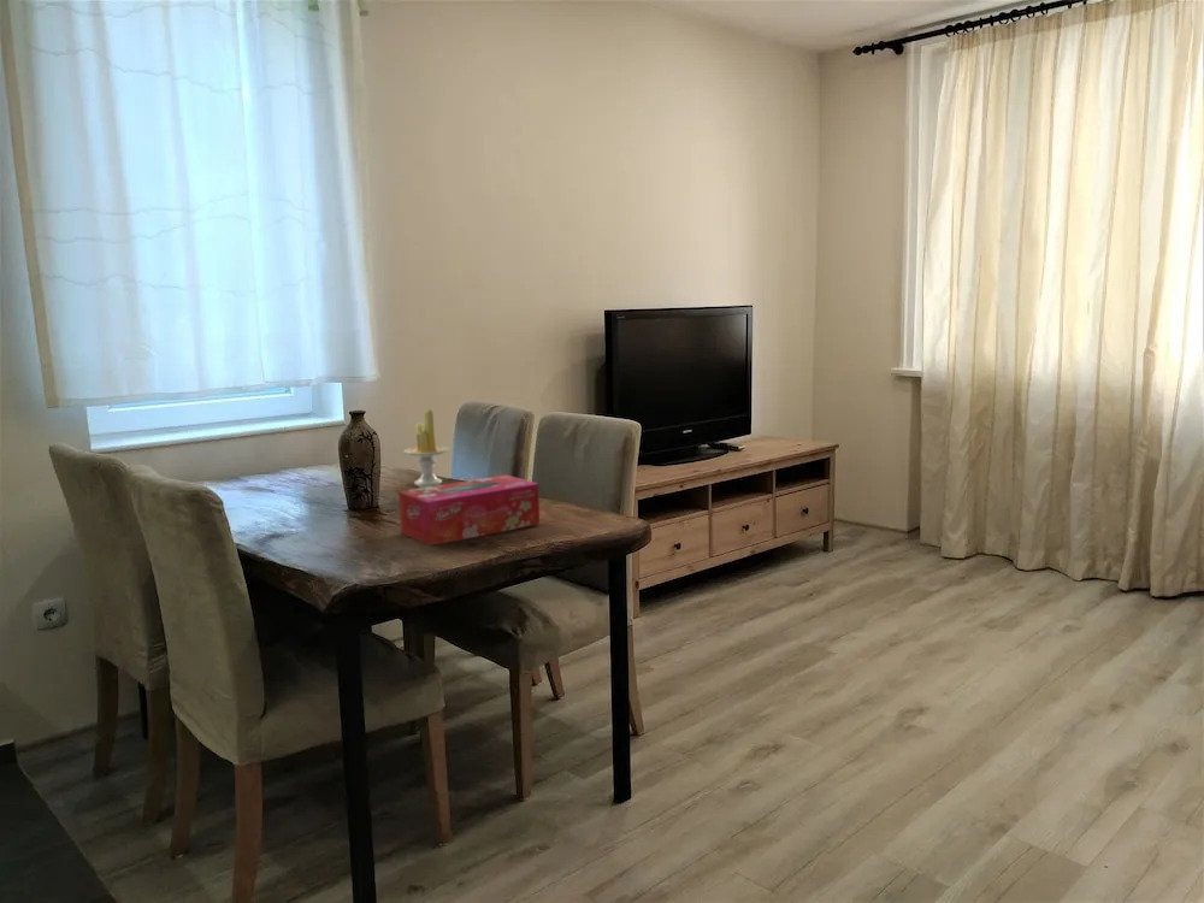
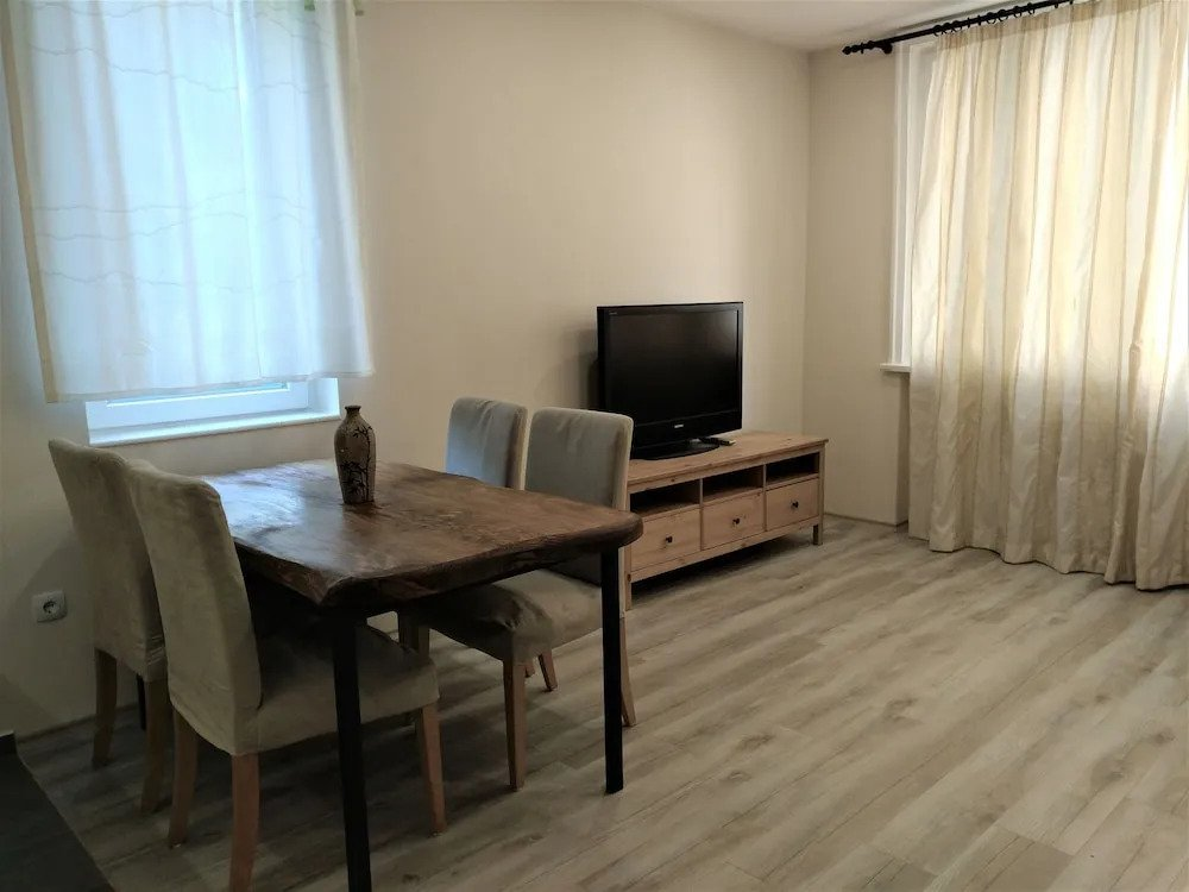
- candle [402,408,450,488]
- tissue box [397,473,541,547]
